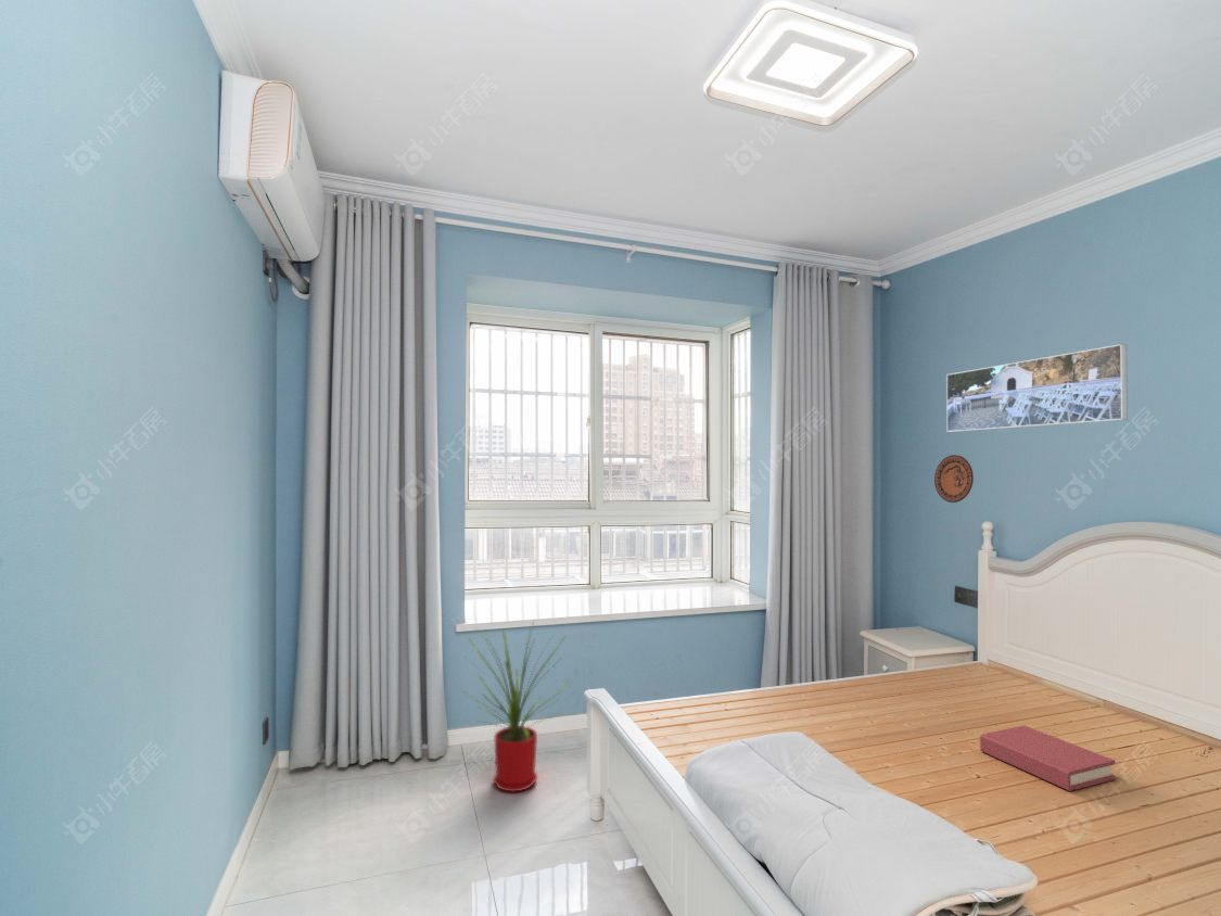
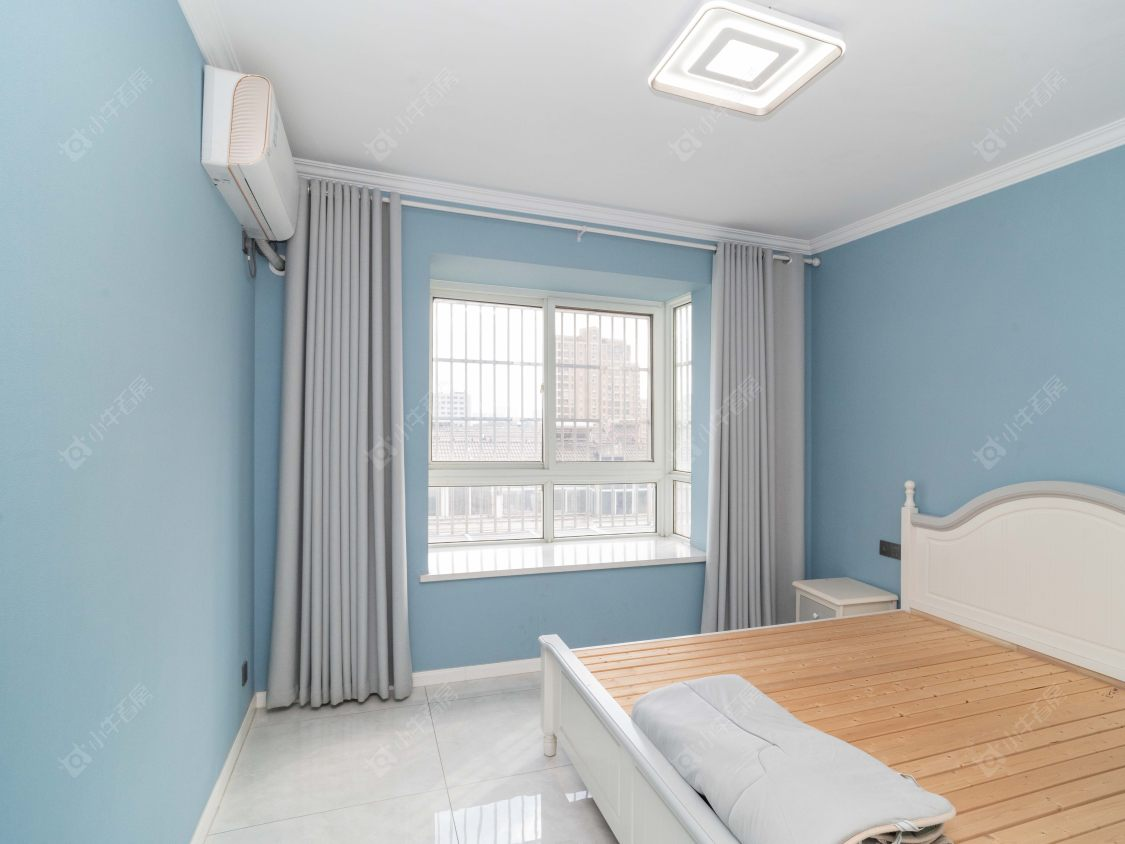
- house plant [458,620,577,793]
- hardback book [979,725,1116,792]
- decorative plate [933,454,975,504]
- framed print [945,343,1129,433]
